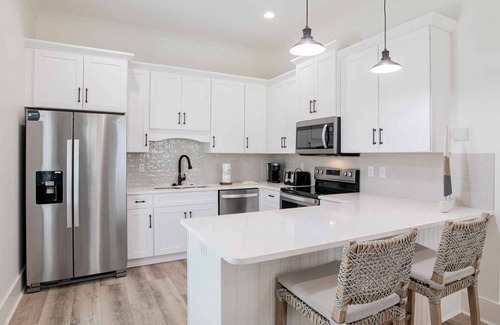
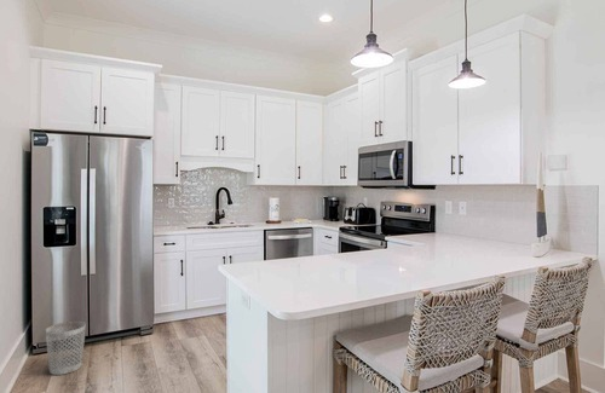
+ wastebasket [45,320,87,376]
